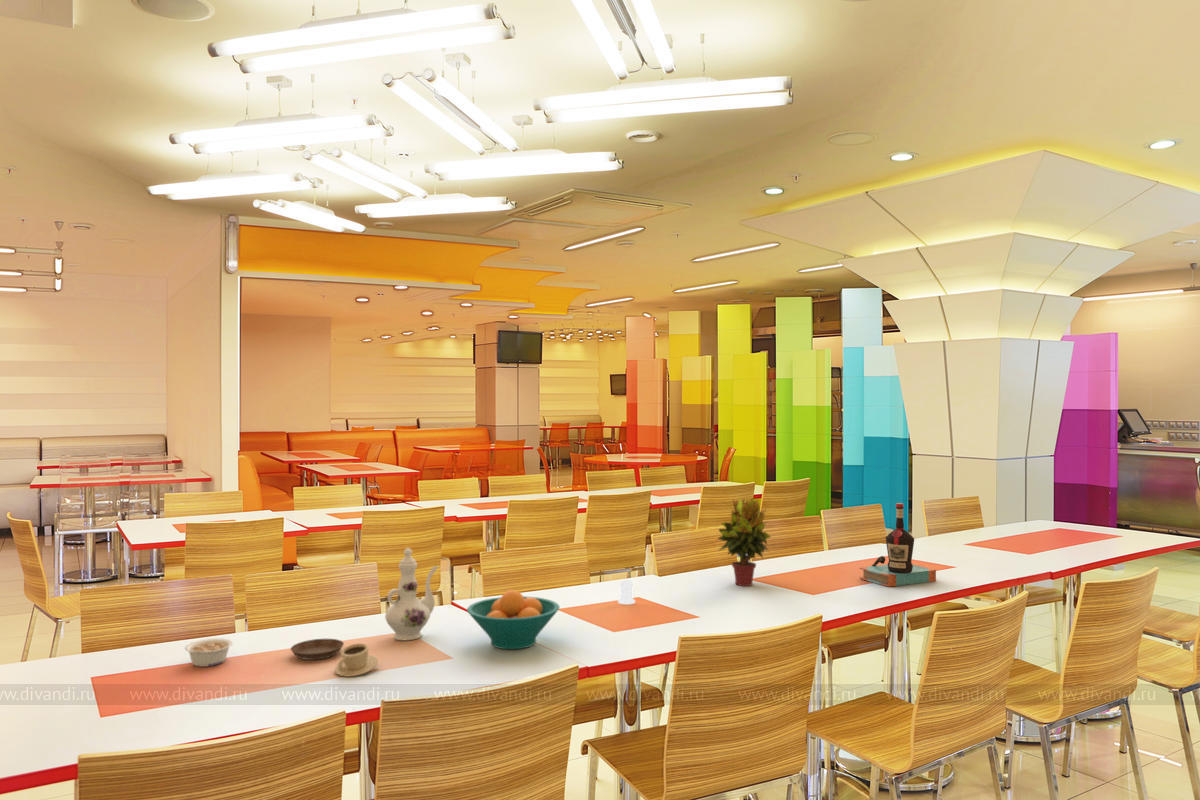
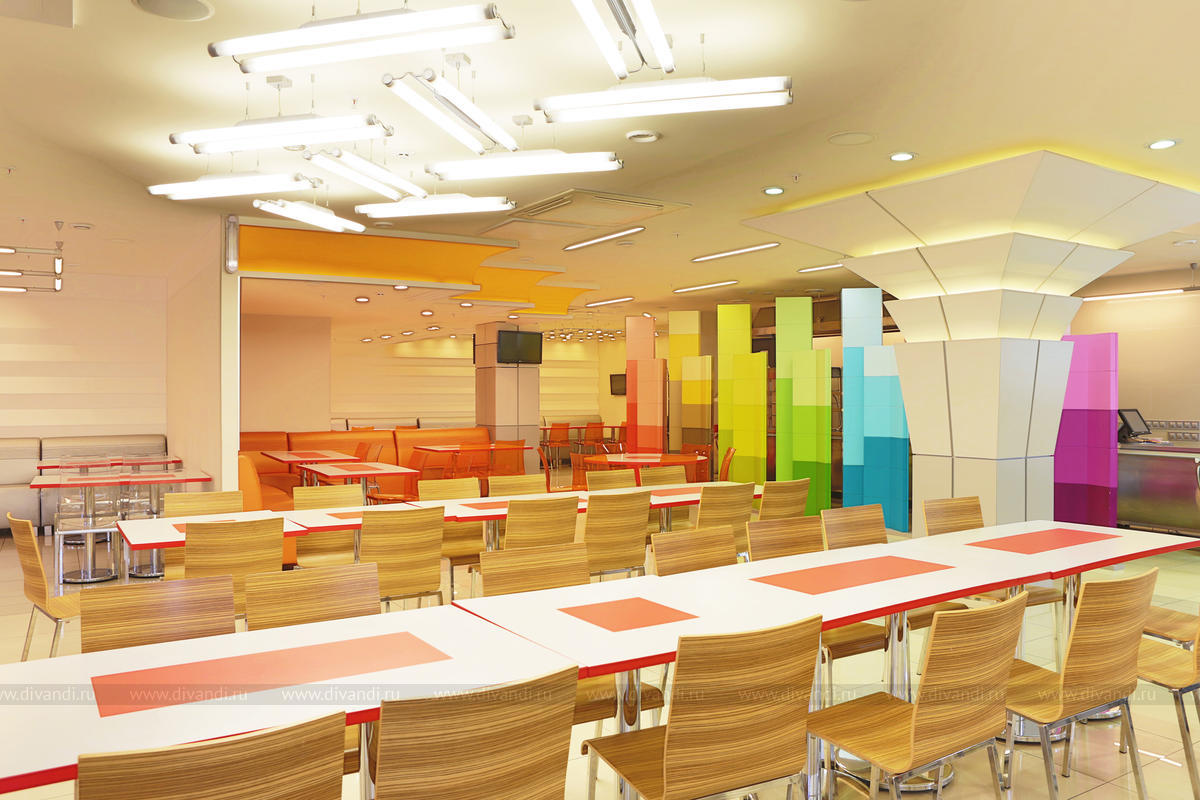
- fruit bowl [466,589,560,650]
- chinaware [384,547,440,641]
- potted plant [716,497,772,587]
- salt shaker [617,579,636,605]
- legume [184,637,234,668]
- cup [334,642,379,678]
- saucer [290,638,345,661]
- bottle [859,502,937,588]
